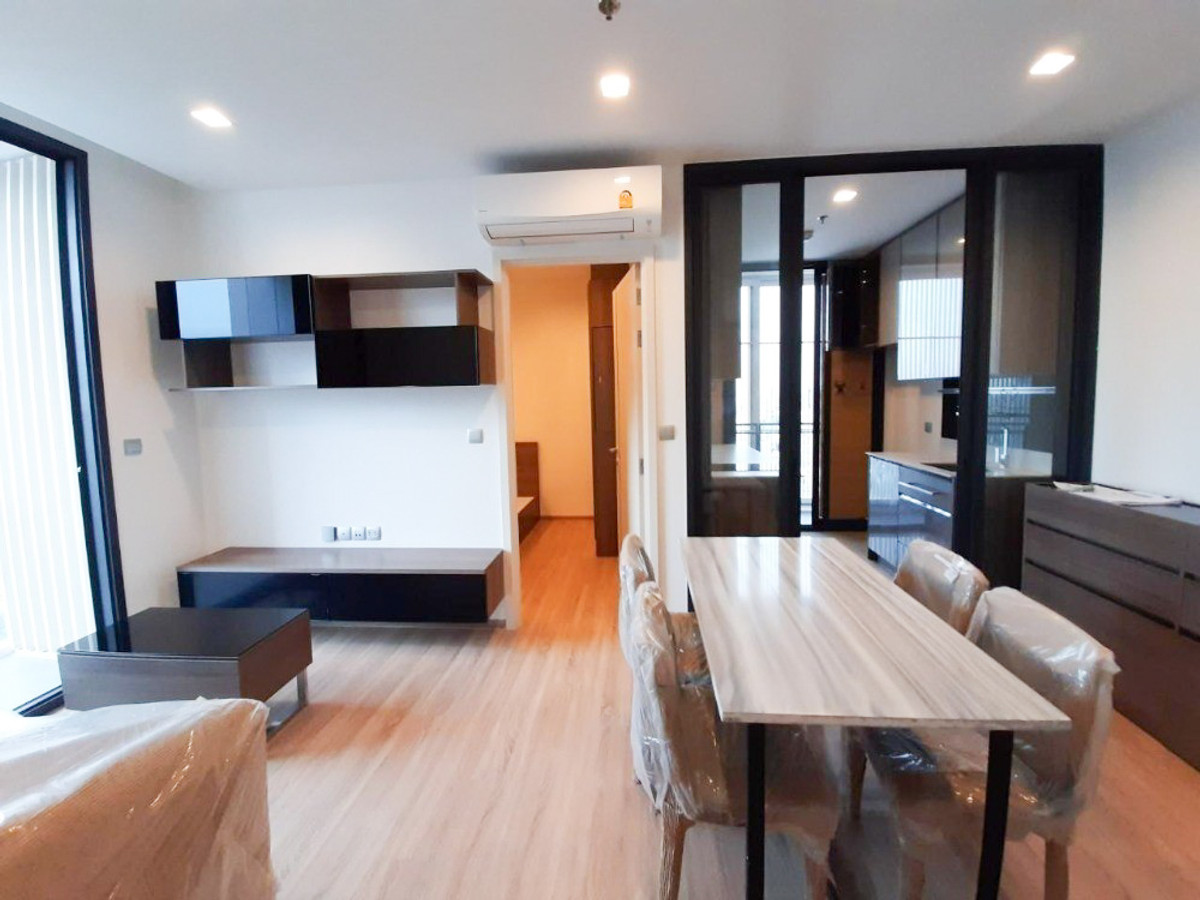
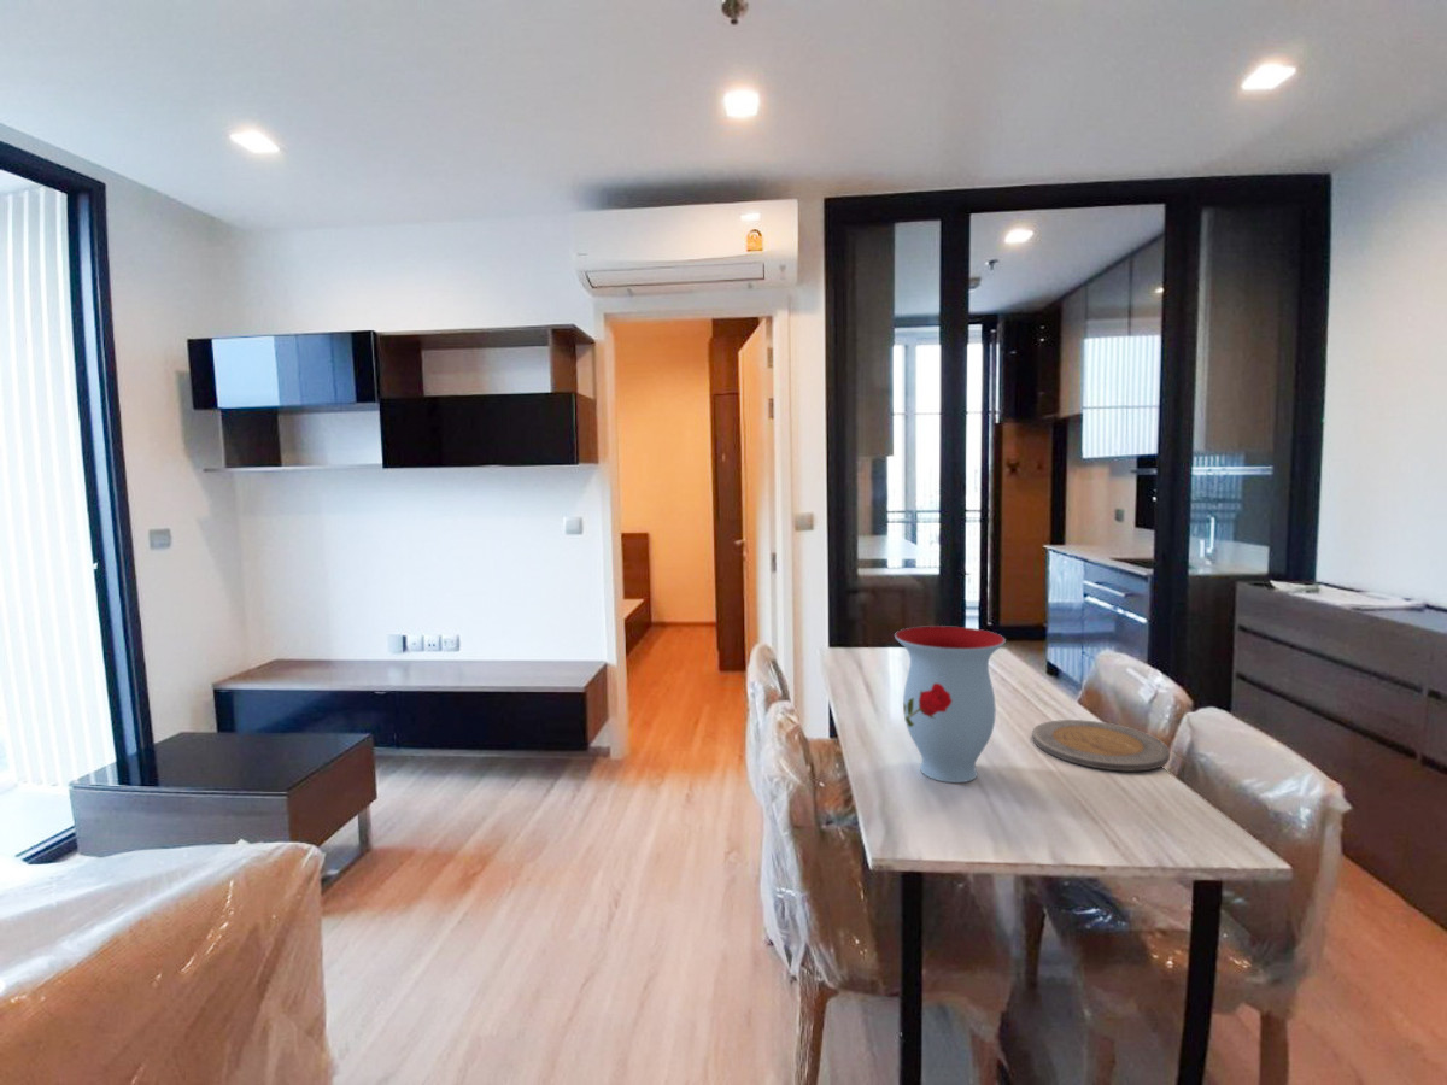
+ plate [1031,719,1171,772]
+ vase [894,624,1007,784]
